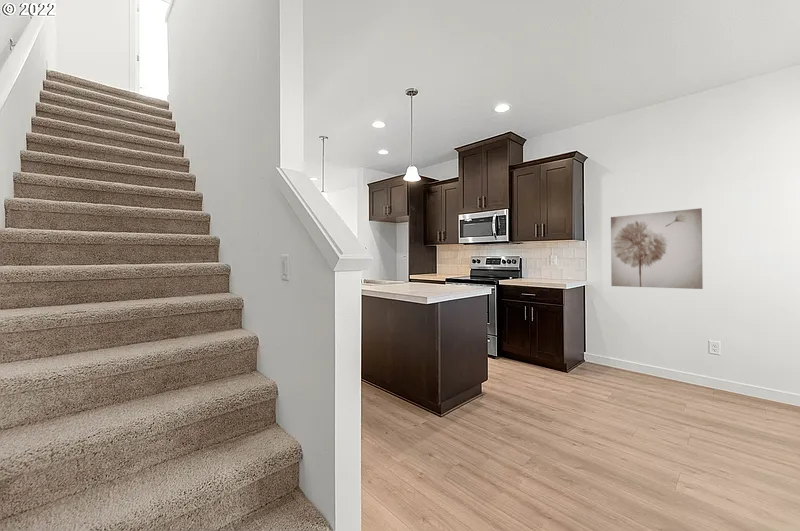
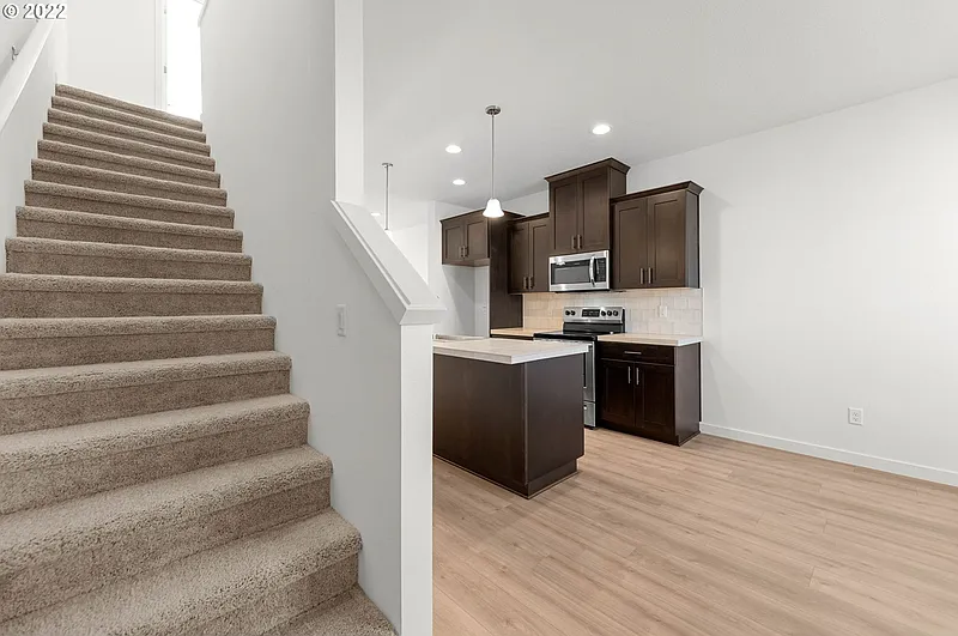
- wall art [610,207,704,290]
